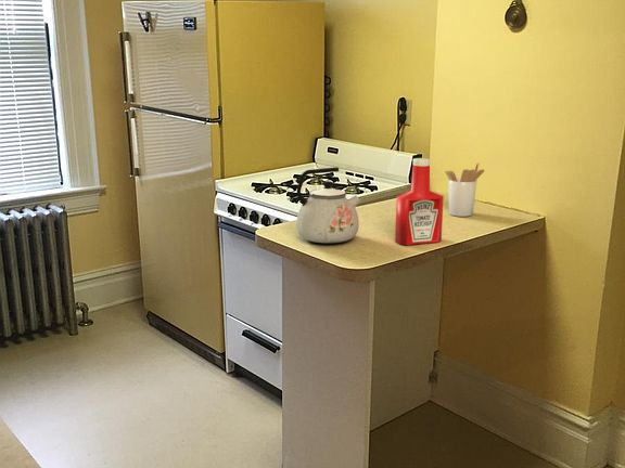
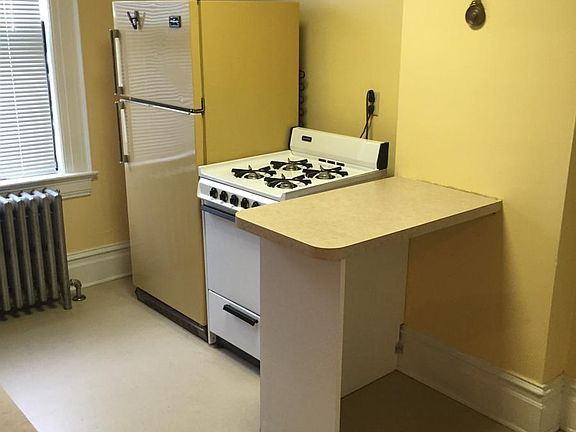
- kettle [296,167,361,244]
- utensil holder [444,161,485,218]
- soap bottle [394,157,445,246]
